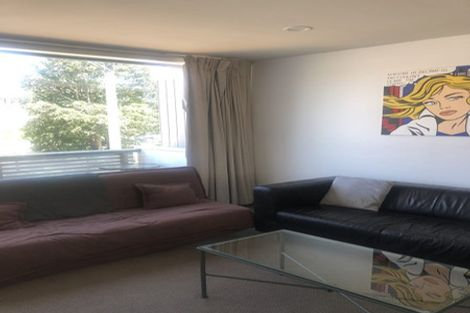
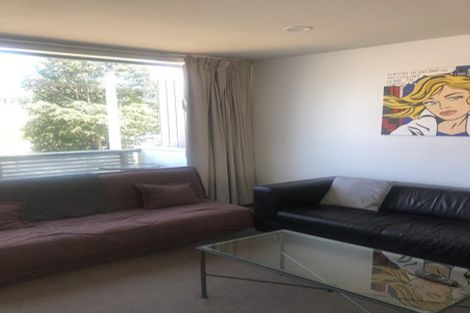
+ remote control [413,268,459,288]
